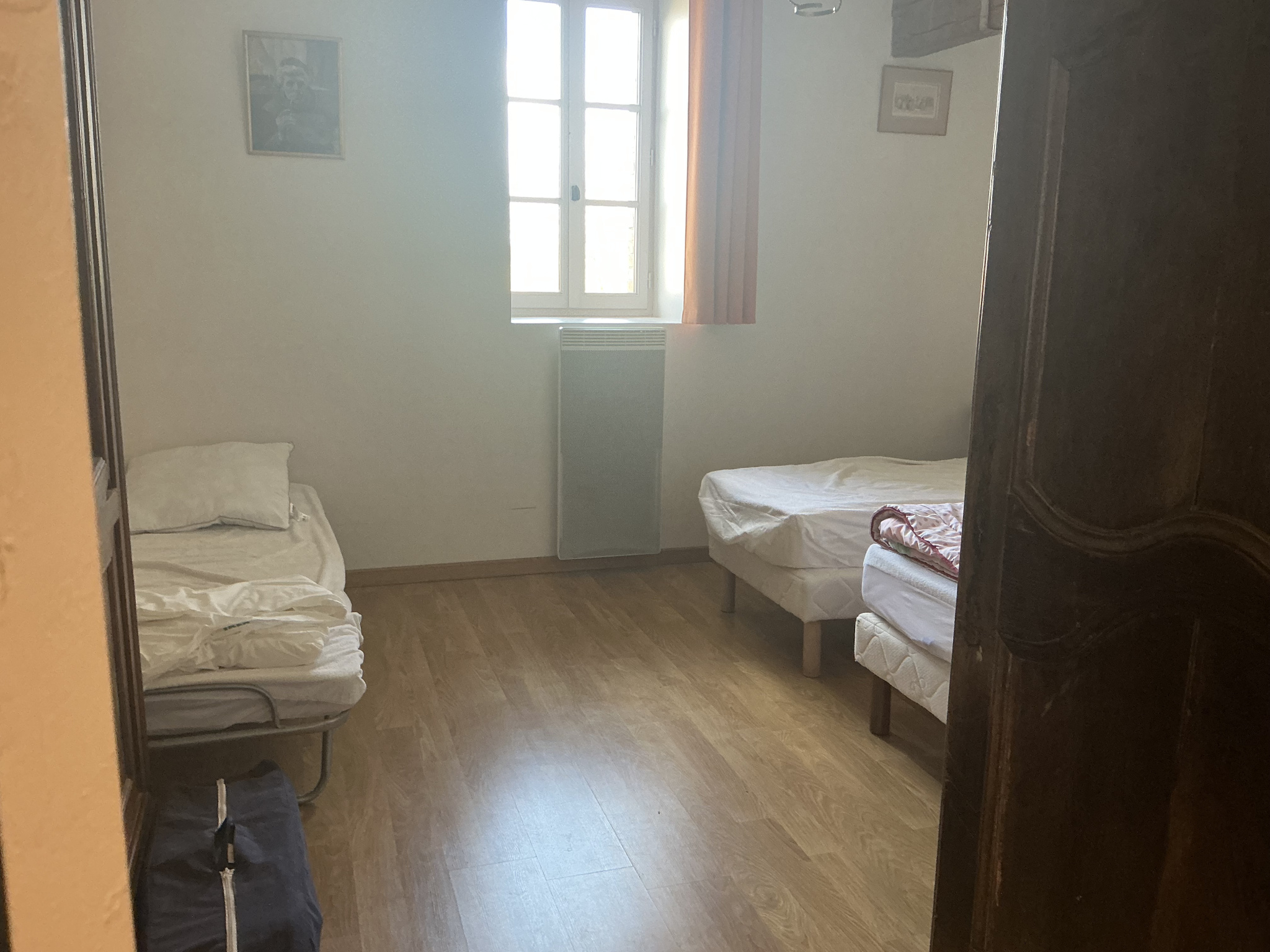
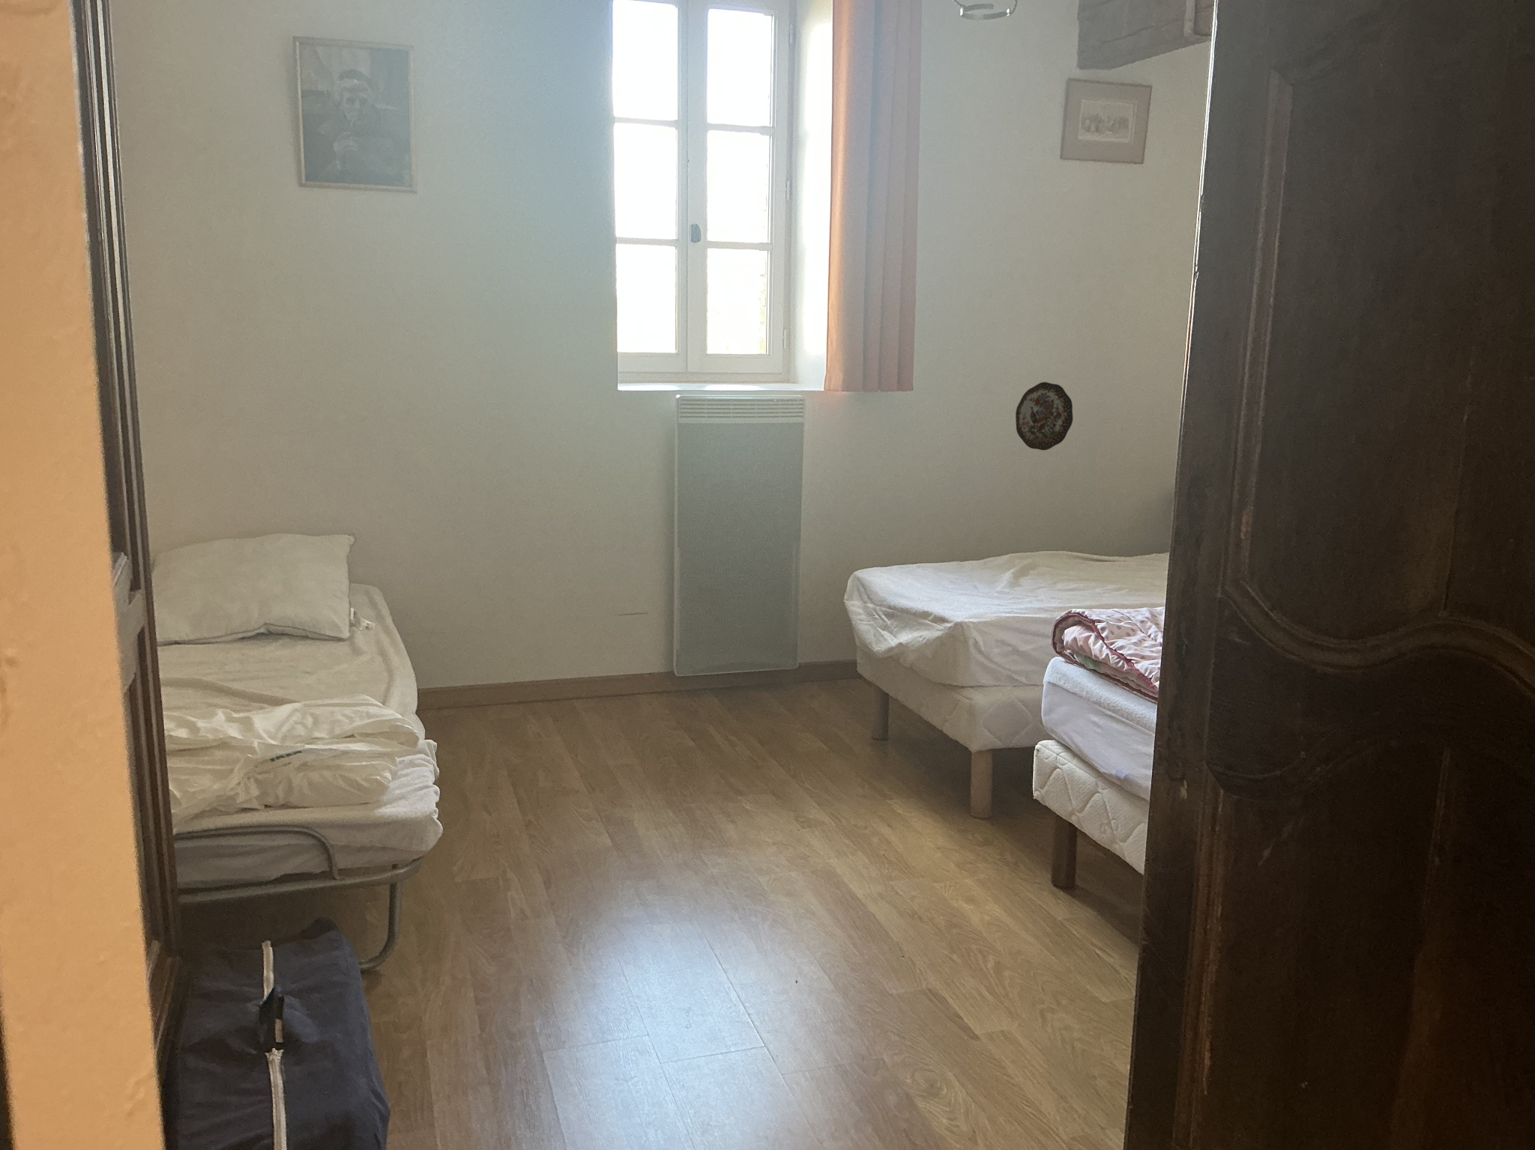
+ decorative plate [1015,381,1073,451]
